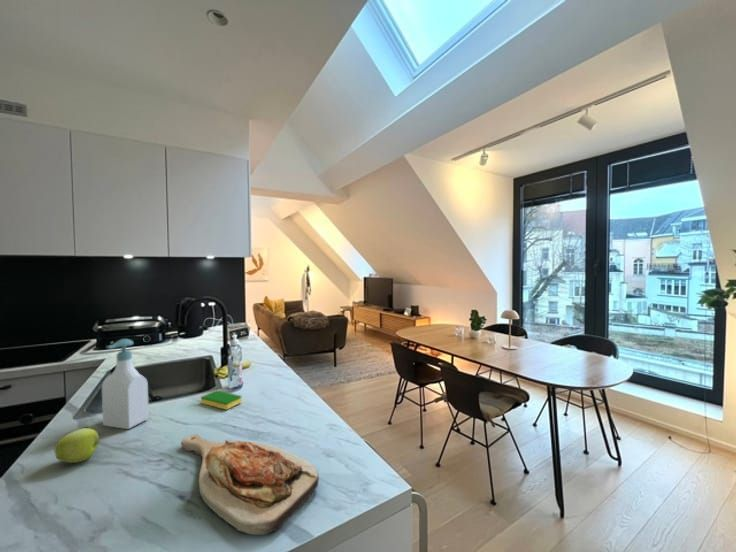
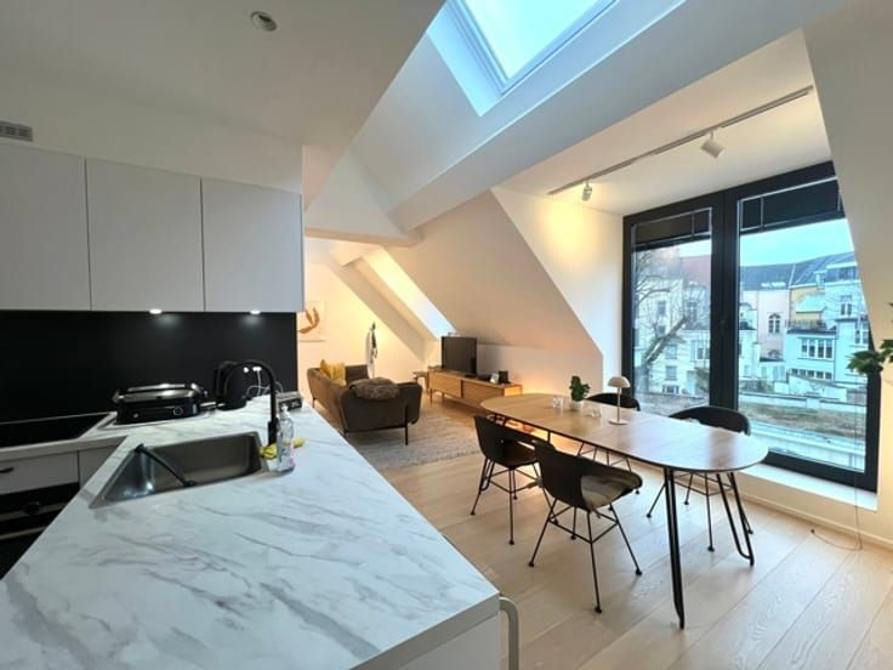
- cutting board [180,433,320,536]
- dish sponge [200,390,243,411]
- soap bottle [101,338,150,430]
- apple [54,427,102,464]
